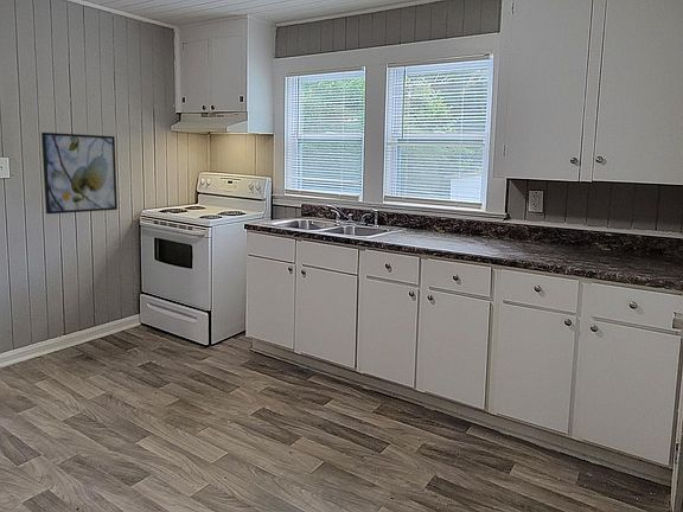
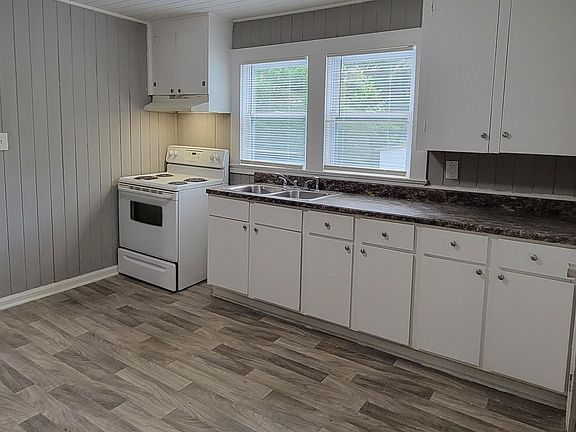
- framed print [40,132,119,216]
